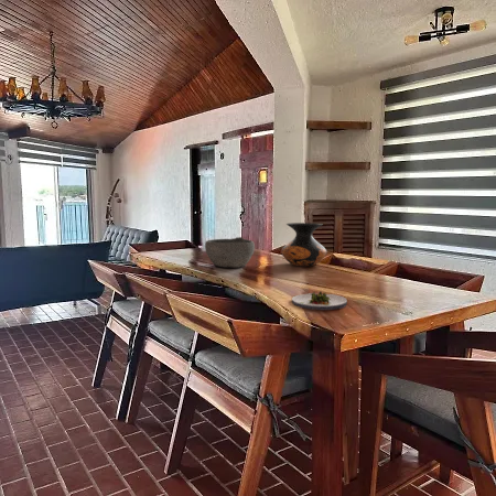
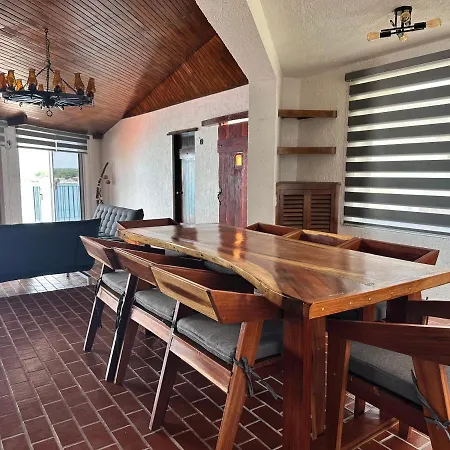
- vase [280,222,327,268]
- bowl [204,236,256,269]
- salad plate [291,290,348,311]
